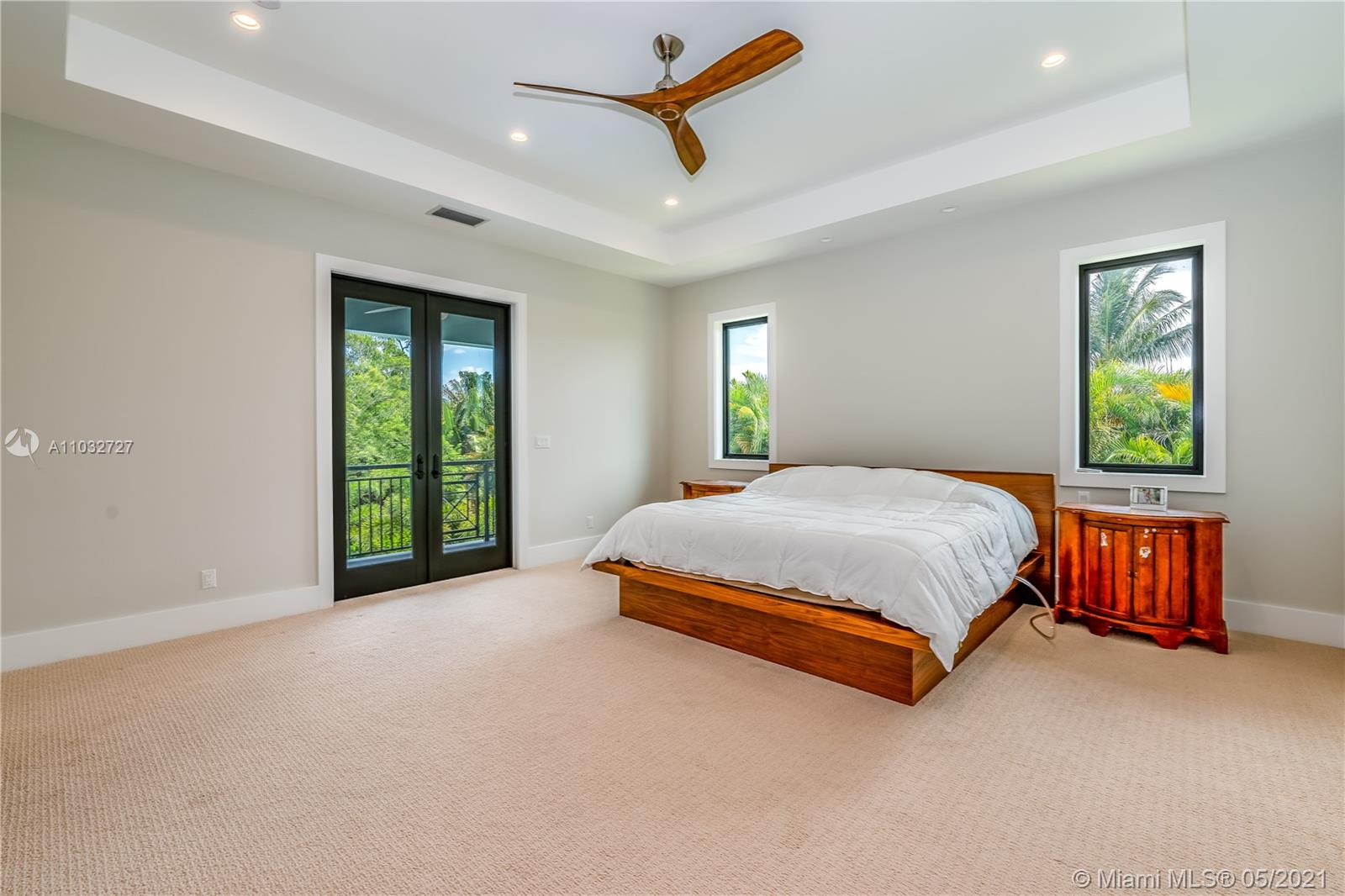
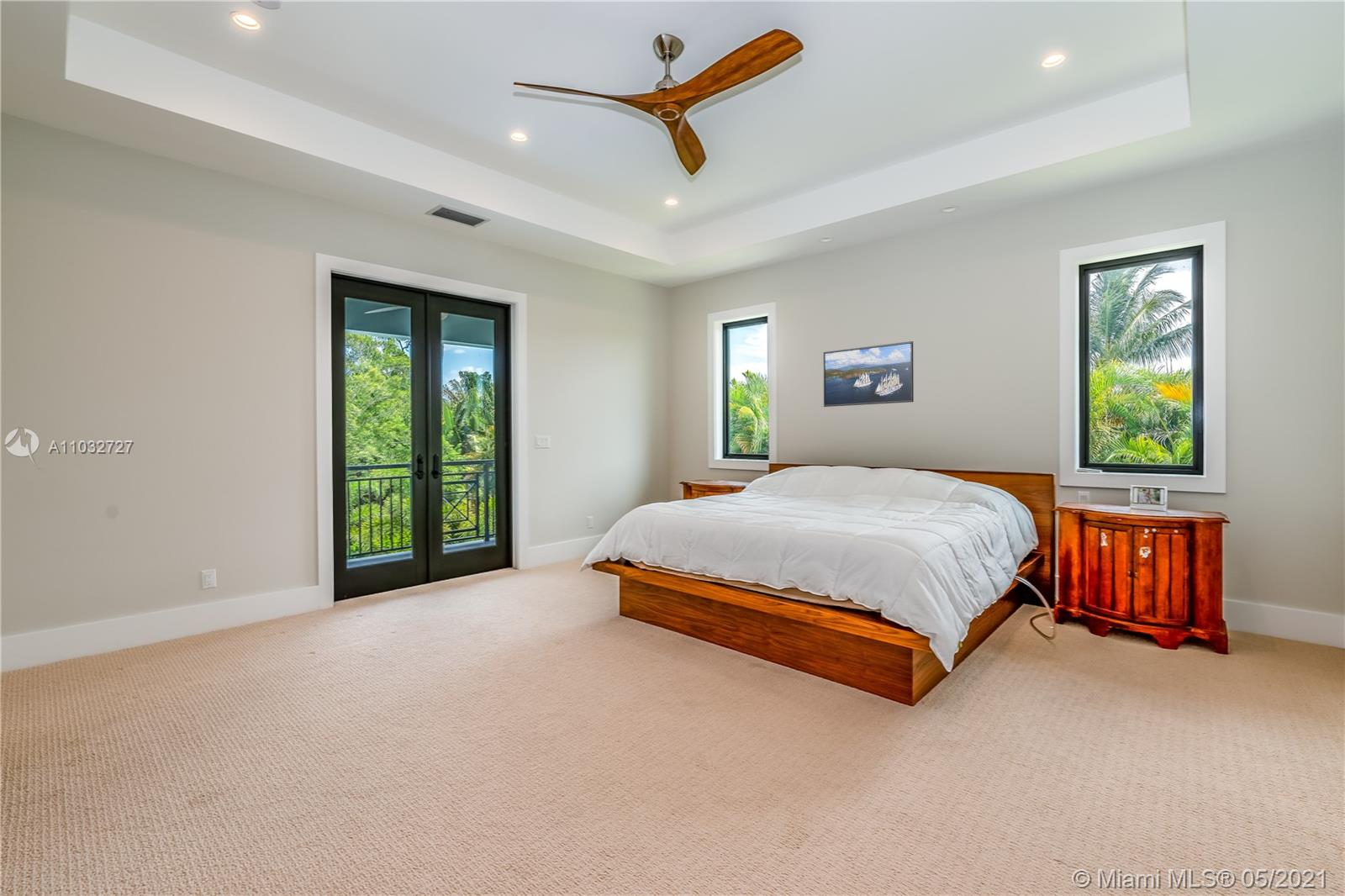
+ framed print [822,340,915,408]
